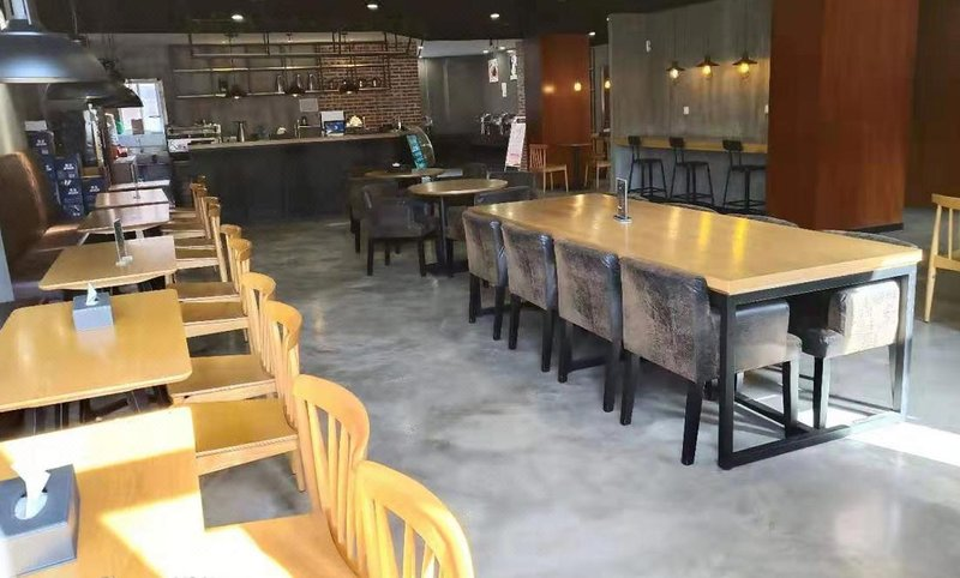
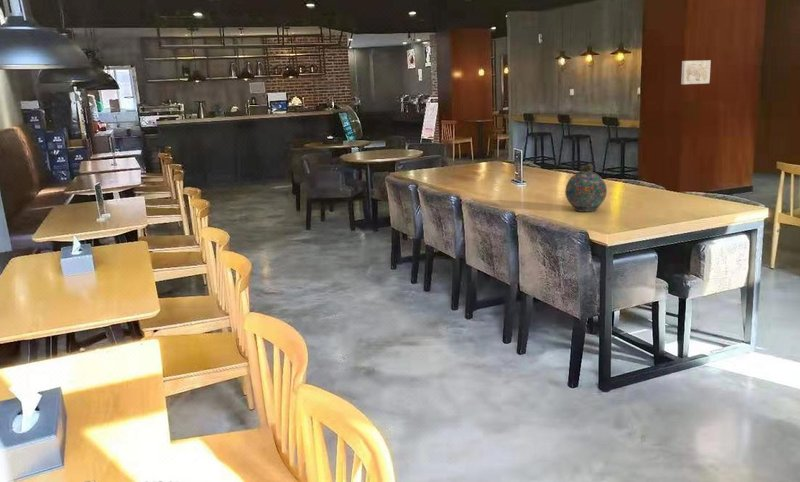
+ wall art [680,59,712,85]
+ snuff bottle [564,162,608,213]
